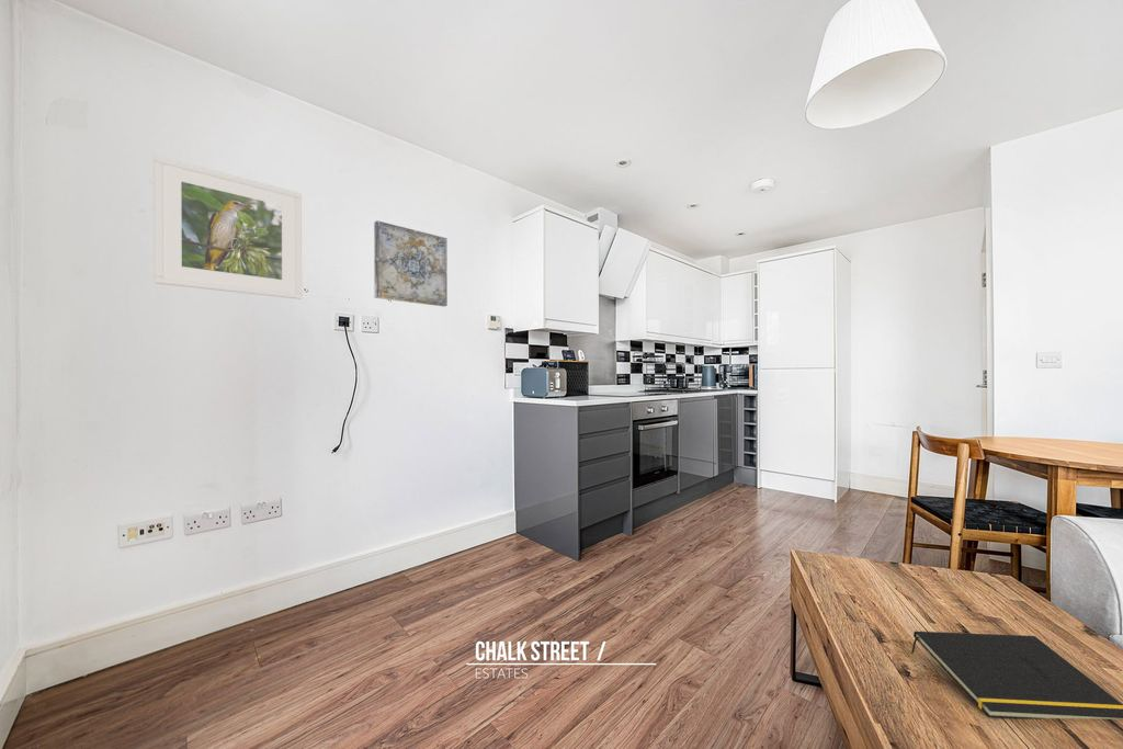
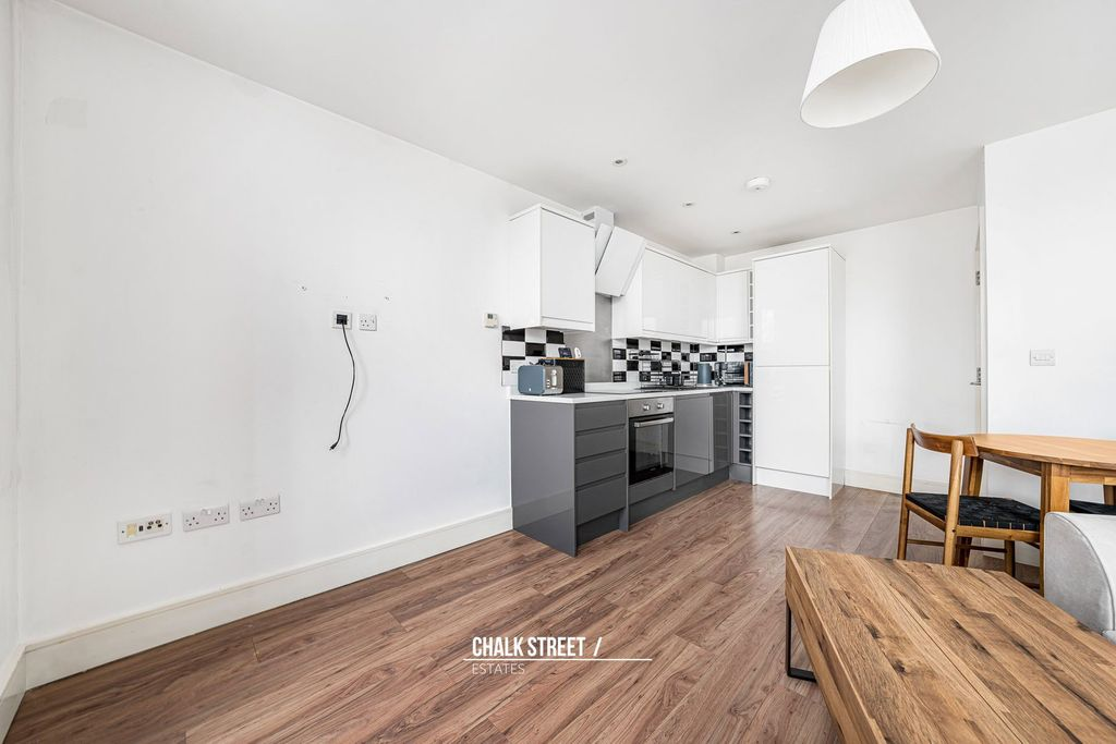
- notepad [910,631,1123,720]
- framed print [152,155,303,300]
- wall art [373,219,449,307]
